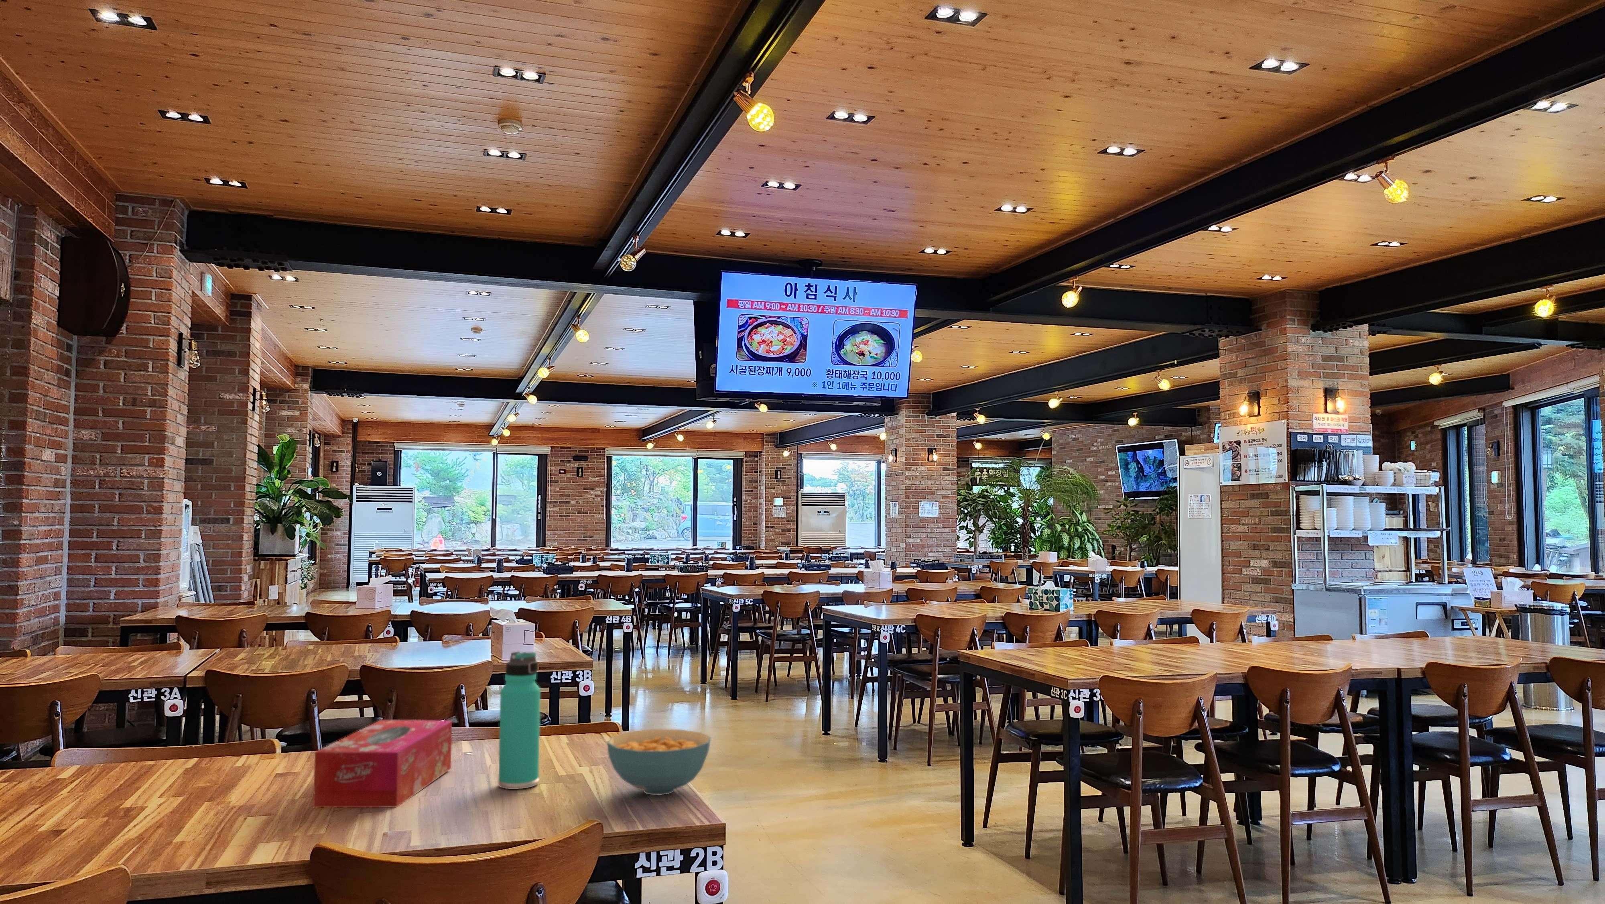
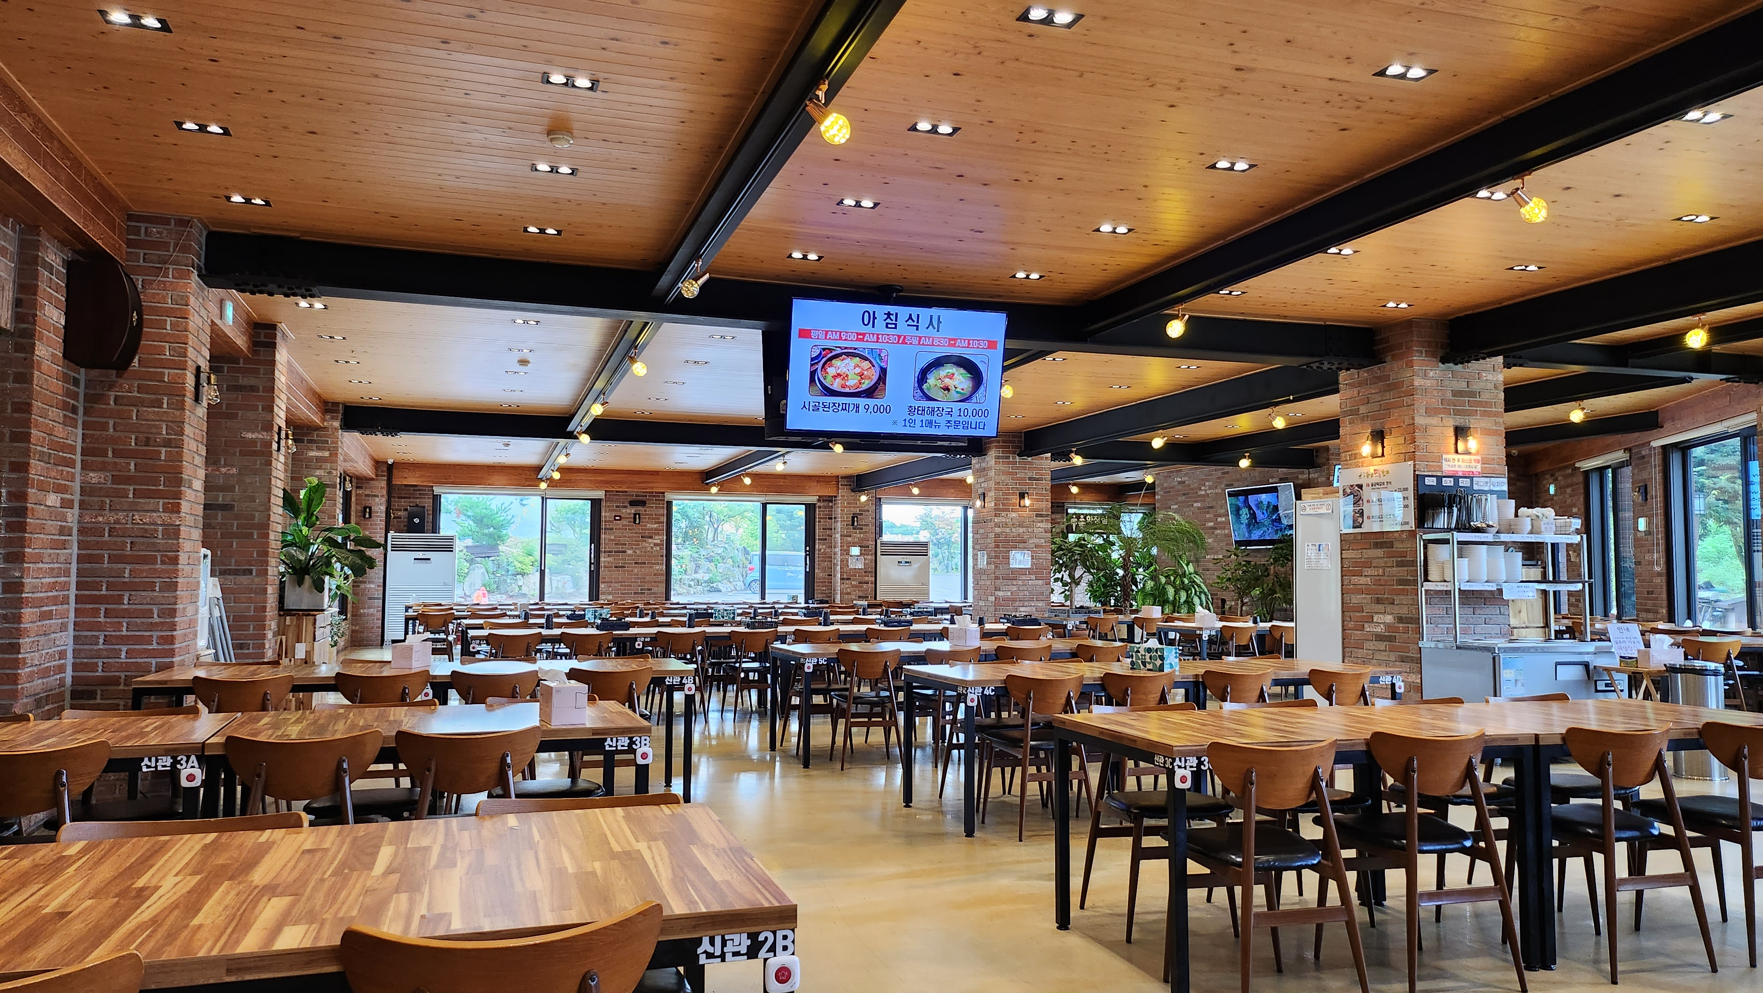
- thermos bottle [498,652,540,789]
- tissue box [313,720,453,808]
- cereal bowl [606,729,711,796]
